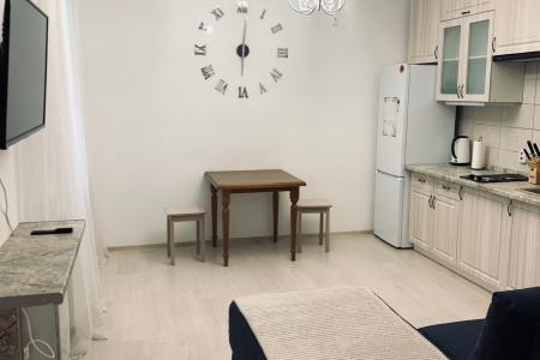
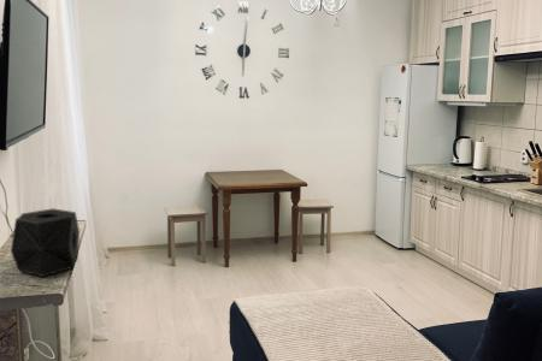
+ speaker [10,207,81,278]
